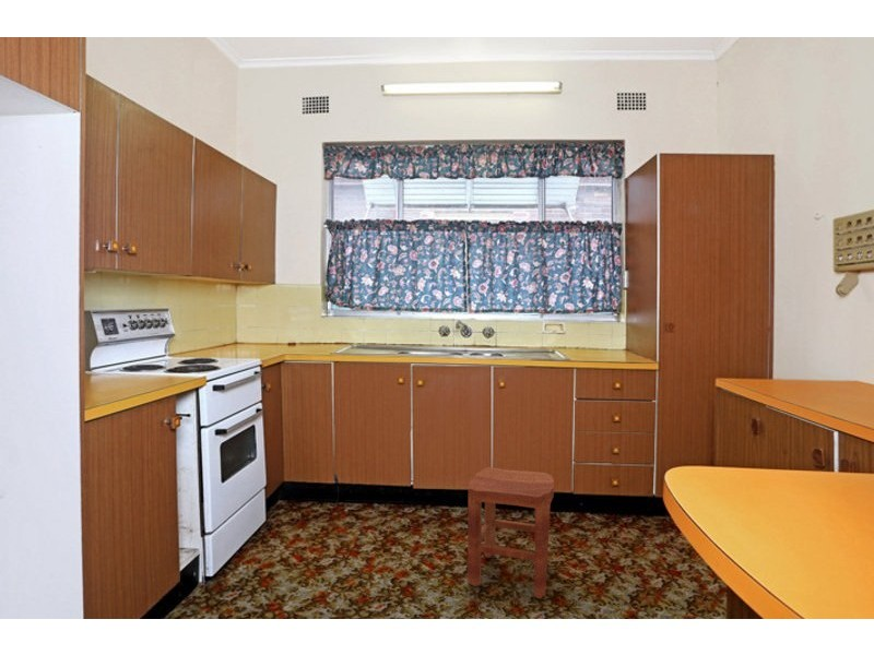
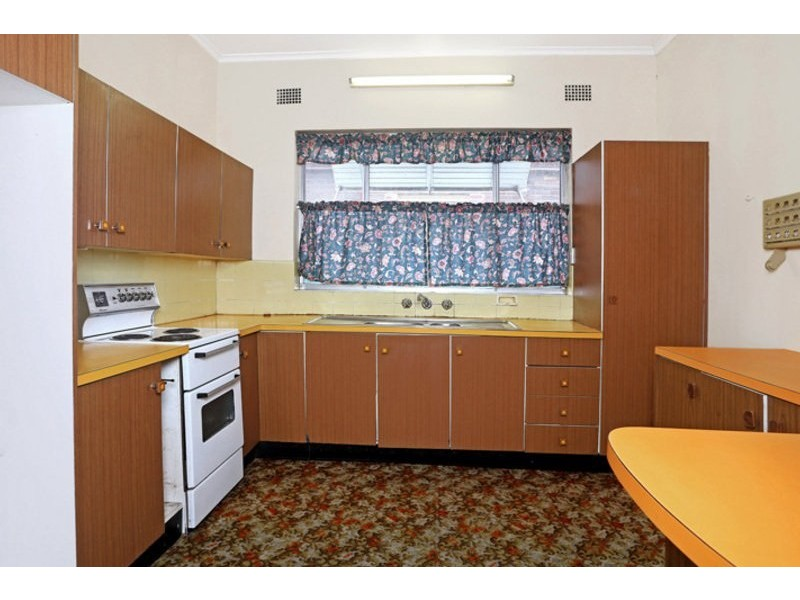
- stool [466,466,555,599]
